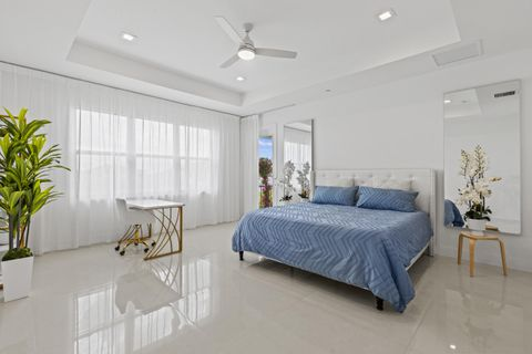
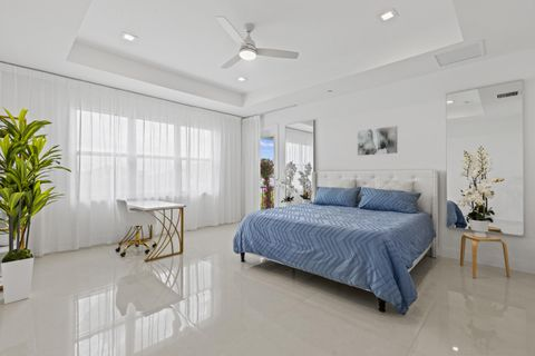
+ wall art [357,125,398,157]
